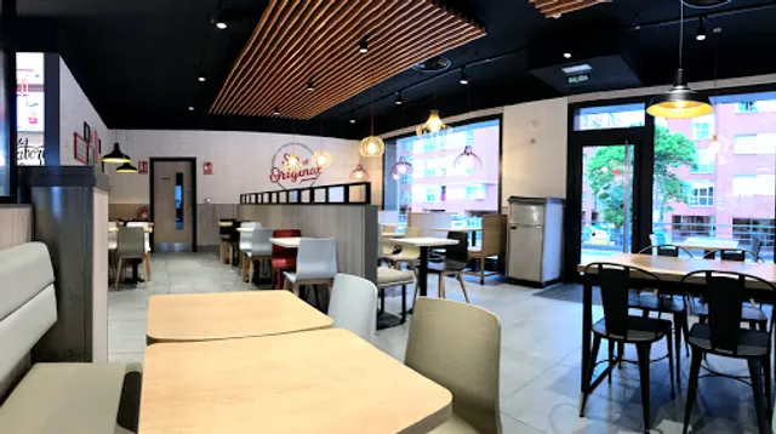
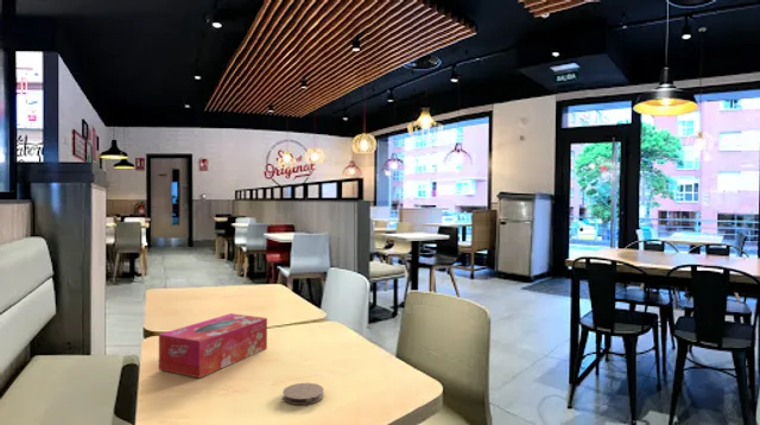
+ tissue box [158,312,268,379]
+ coaster [281,382,325,406]
